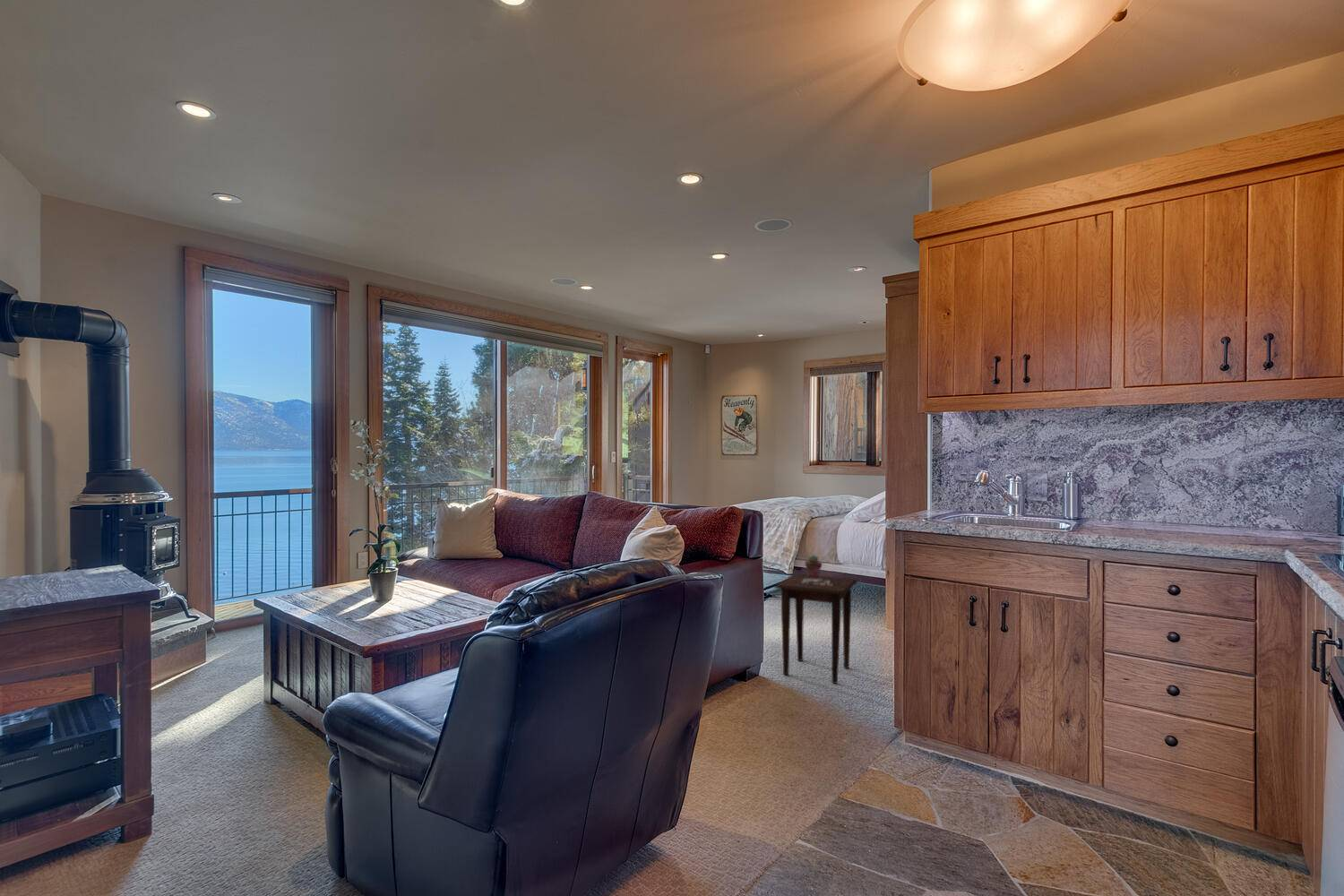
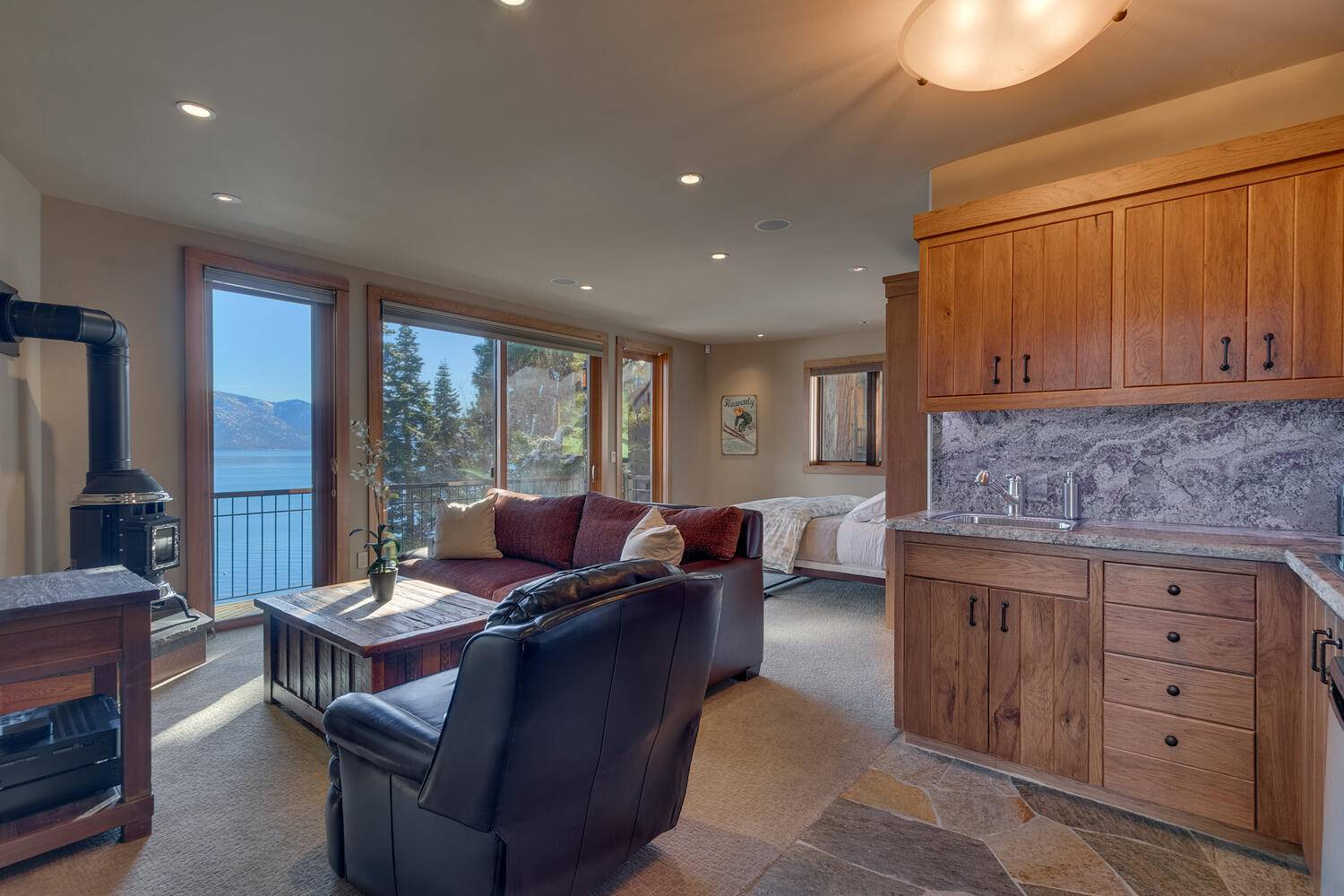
- potted succulent [805,555,823,579]
- side table [773,573,858,685]
